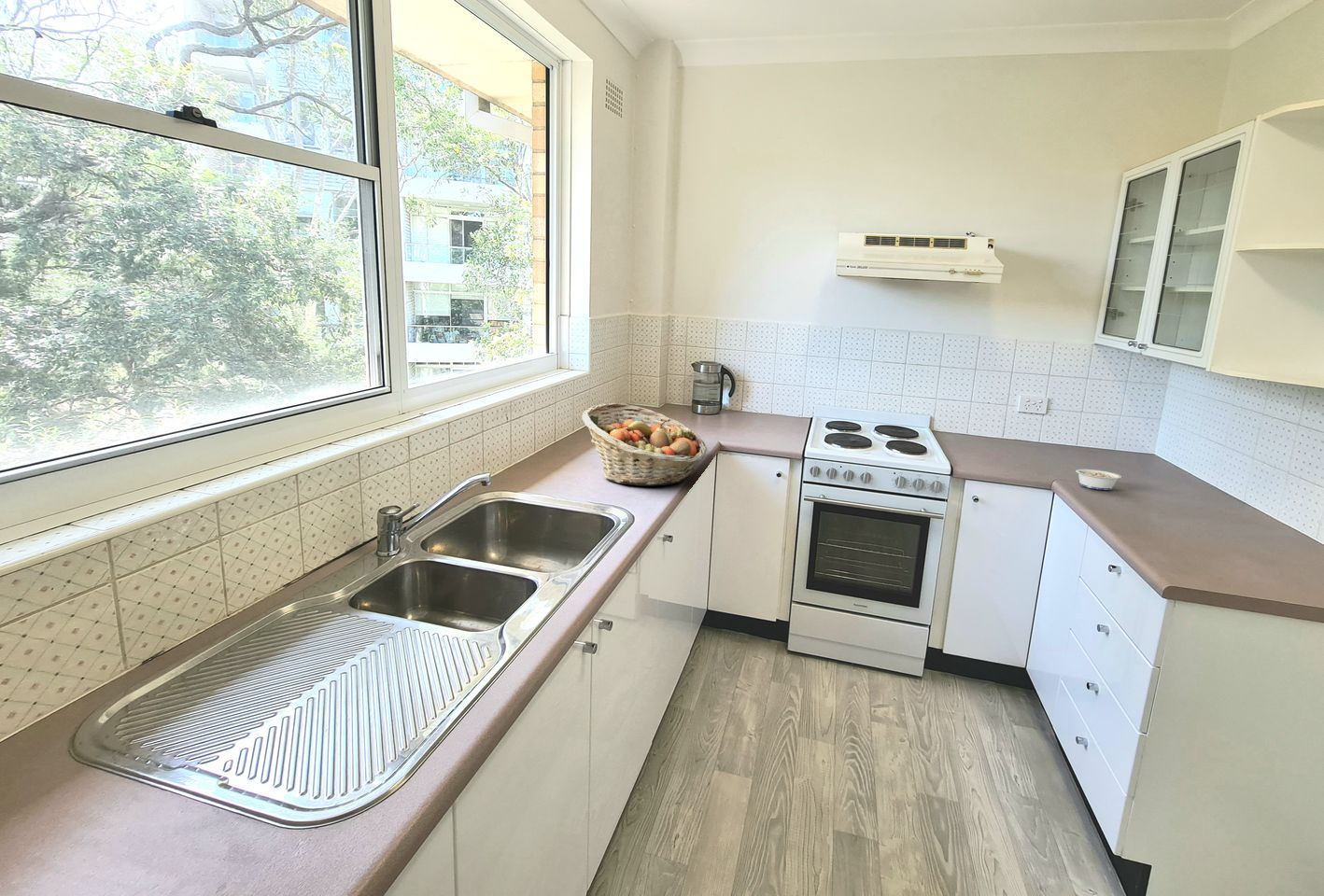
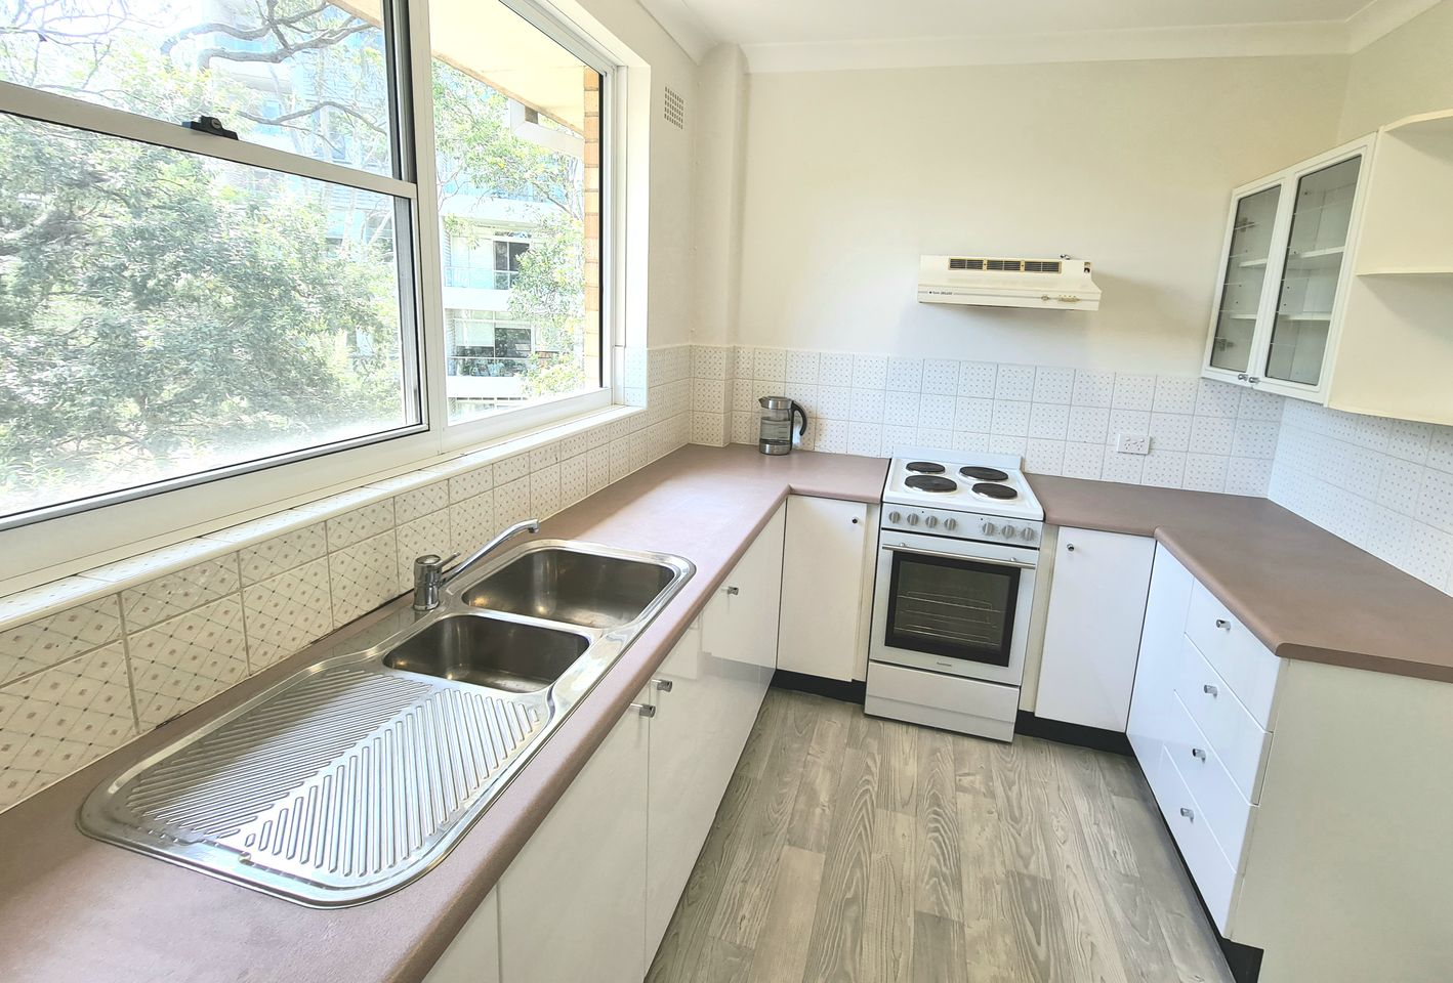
- legume [1068,464,1122,491]
- fruit basket [581,402,708,486]
